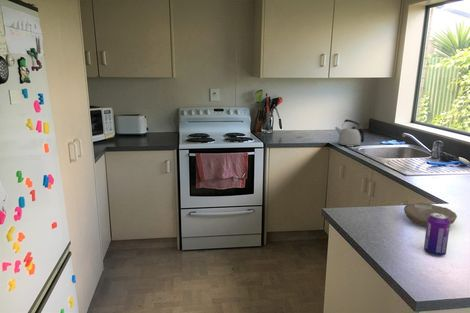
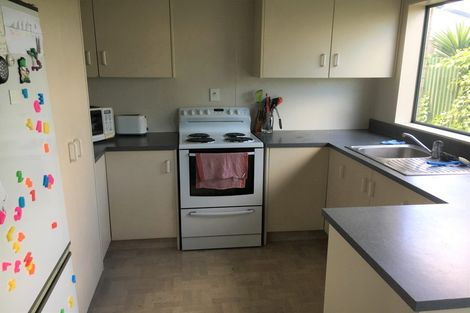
- beverage can [423,213,451,257]
- bowl [403,201,458,227]
- kettle [334,118,365,147]
